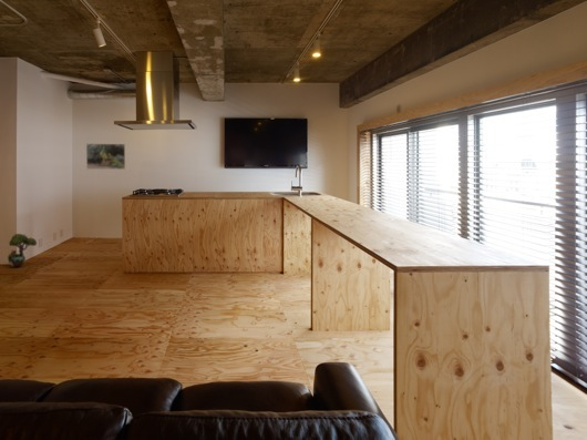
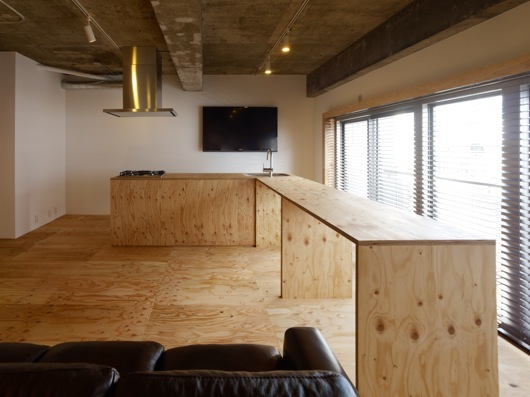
- decorative tree [7,233,38,268]
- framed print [85,143,126,171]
